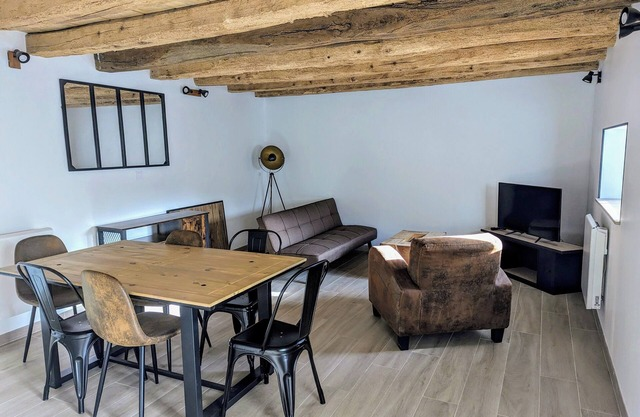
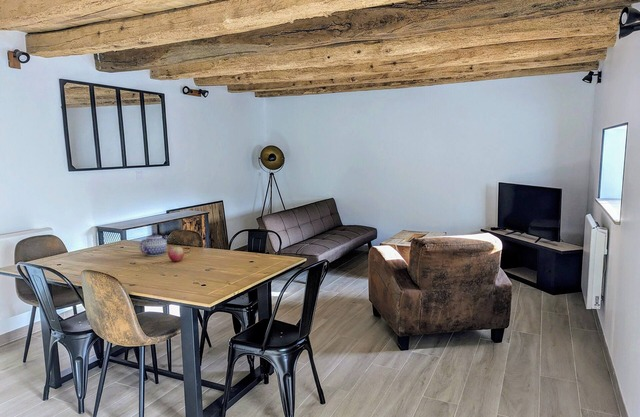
+ teapot [139,232,169,257]
+ apple [167,245,185,263]
